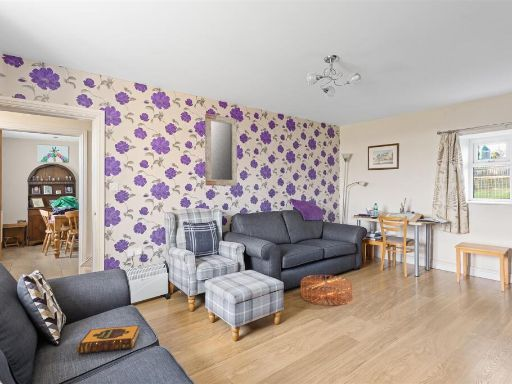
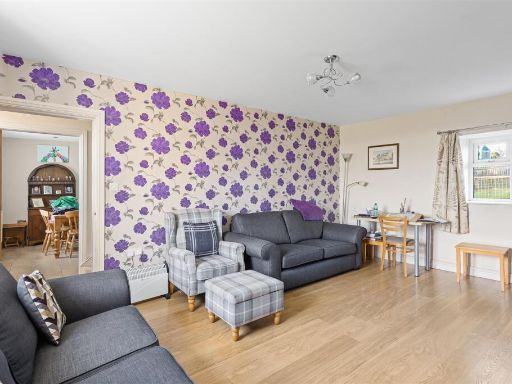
- hardback book [76,324,141,355]
- home mirror [204,113,238,187]
- basket [300,274,353,306]
